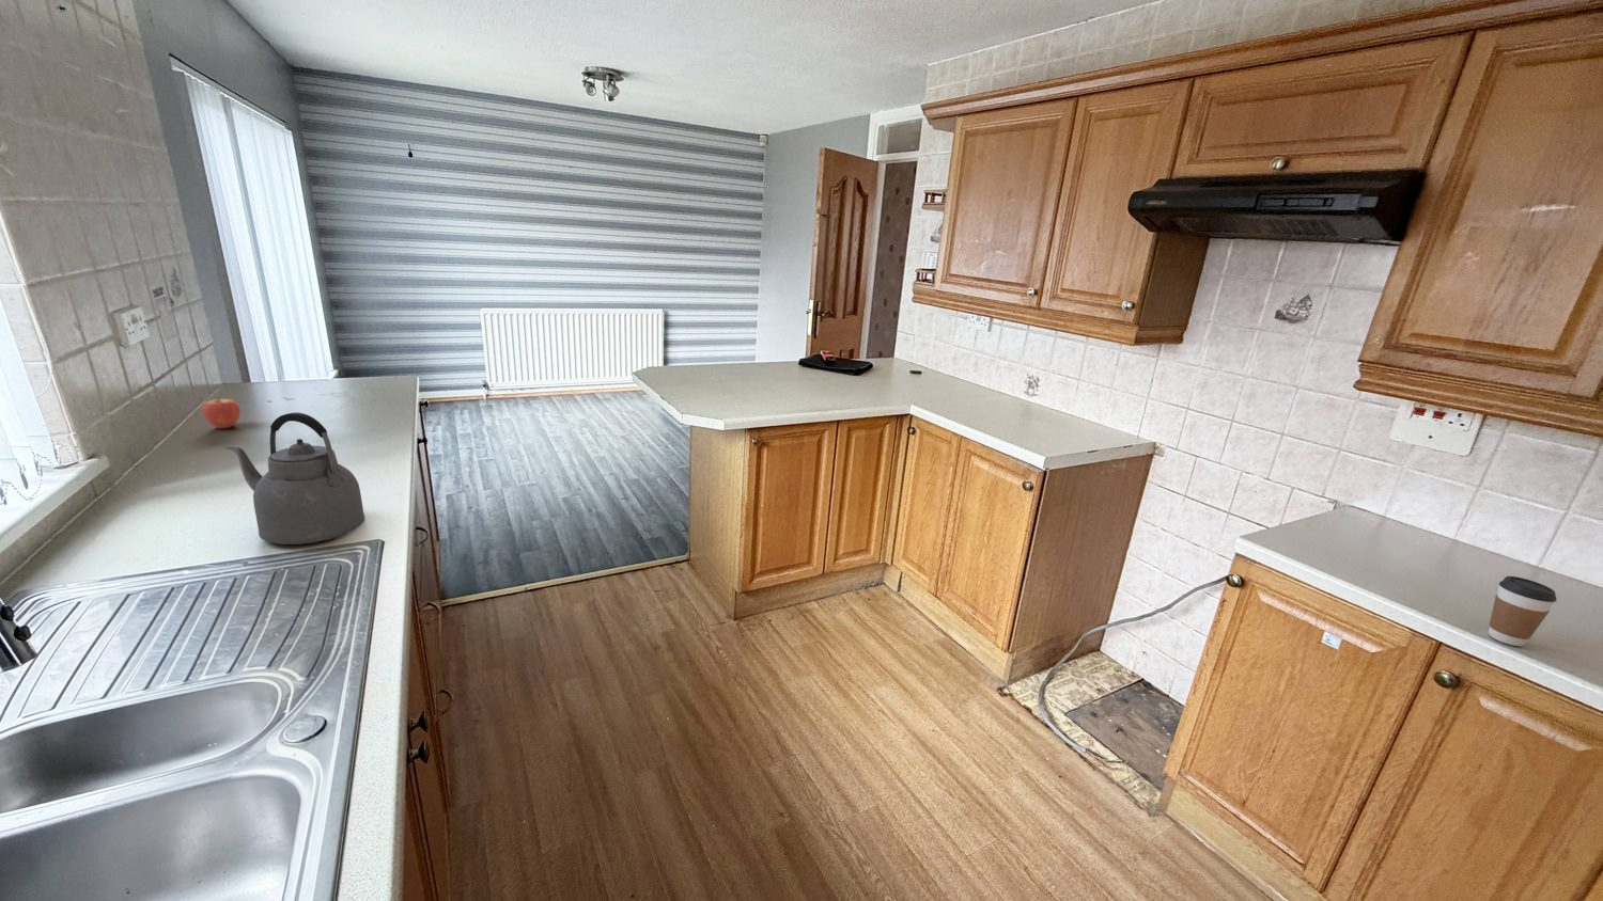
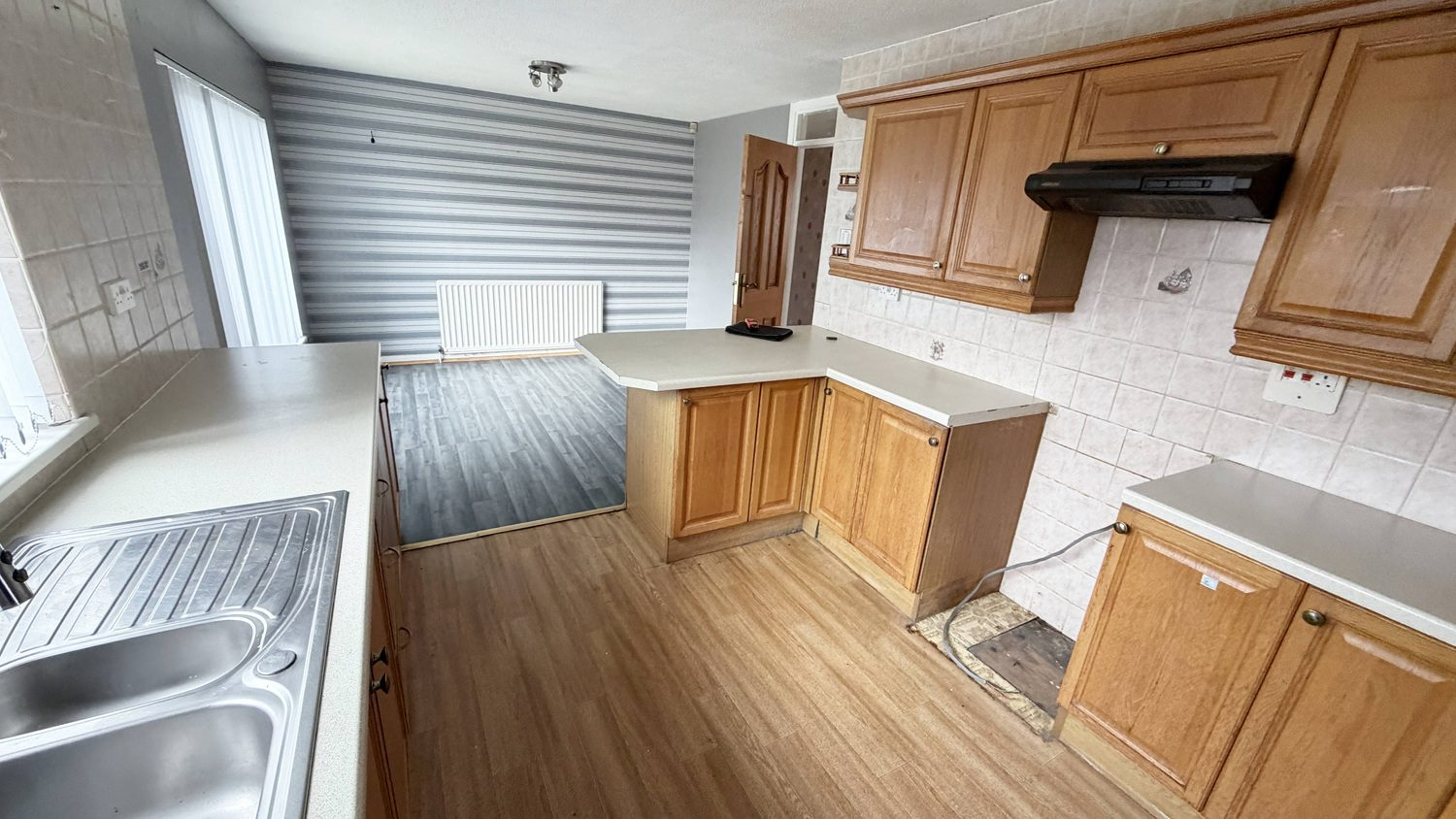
- kettle [223,411,366,546]
- fruit [200,392,241,429]
- coffee cup [1487,575,1558,647]
